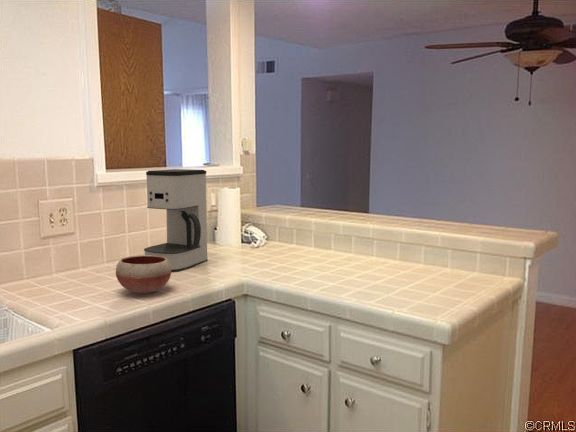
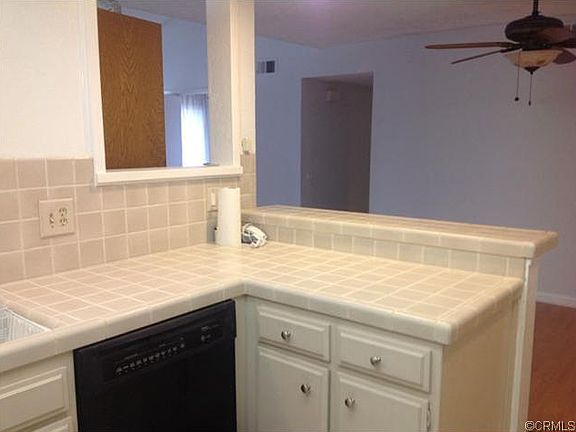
- coffee maker [143,168,209,272]
- bowl [115,254,172,294]
